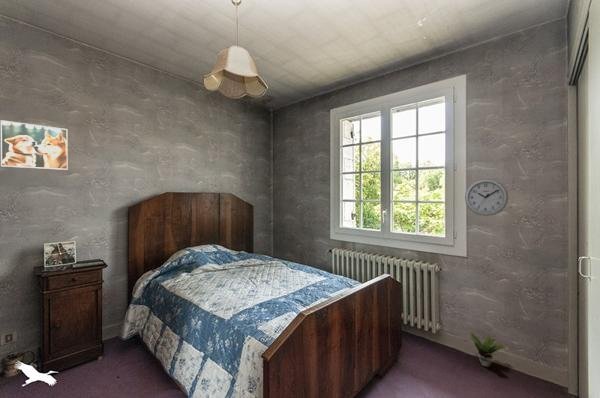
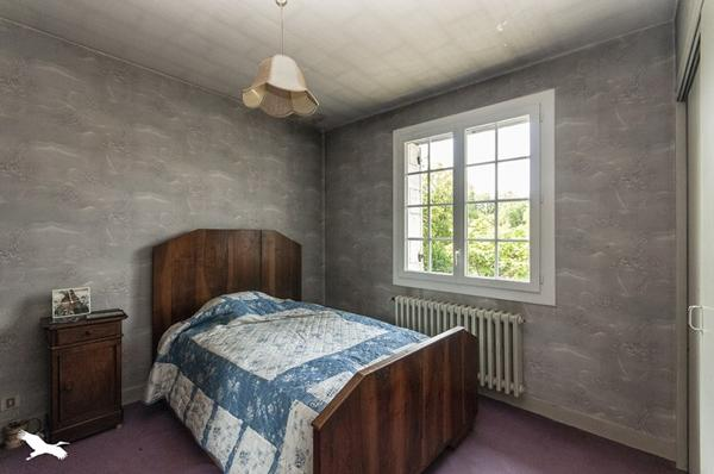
- potted plant [469,331,507,368]
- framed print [0,119,69,171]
- wall clock [464,178,509,217]
